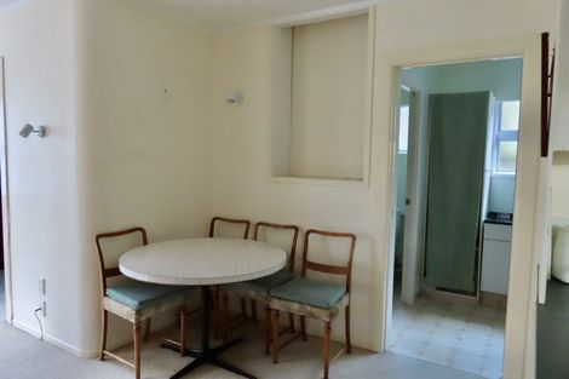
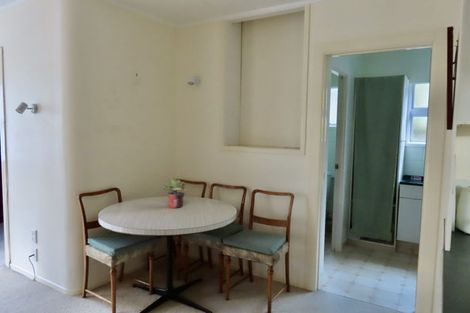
+ potted plant [162,177,188,209]
